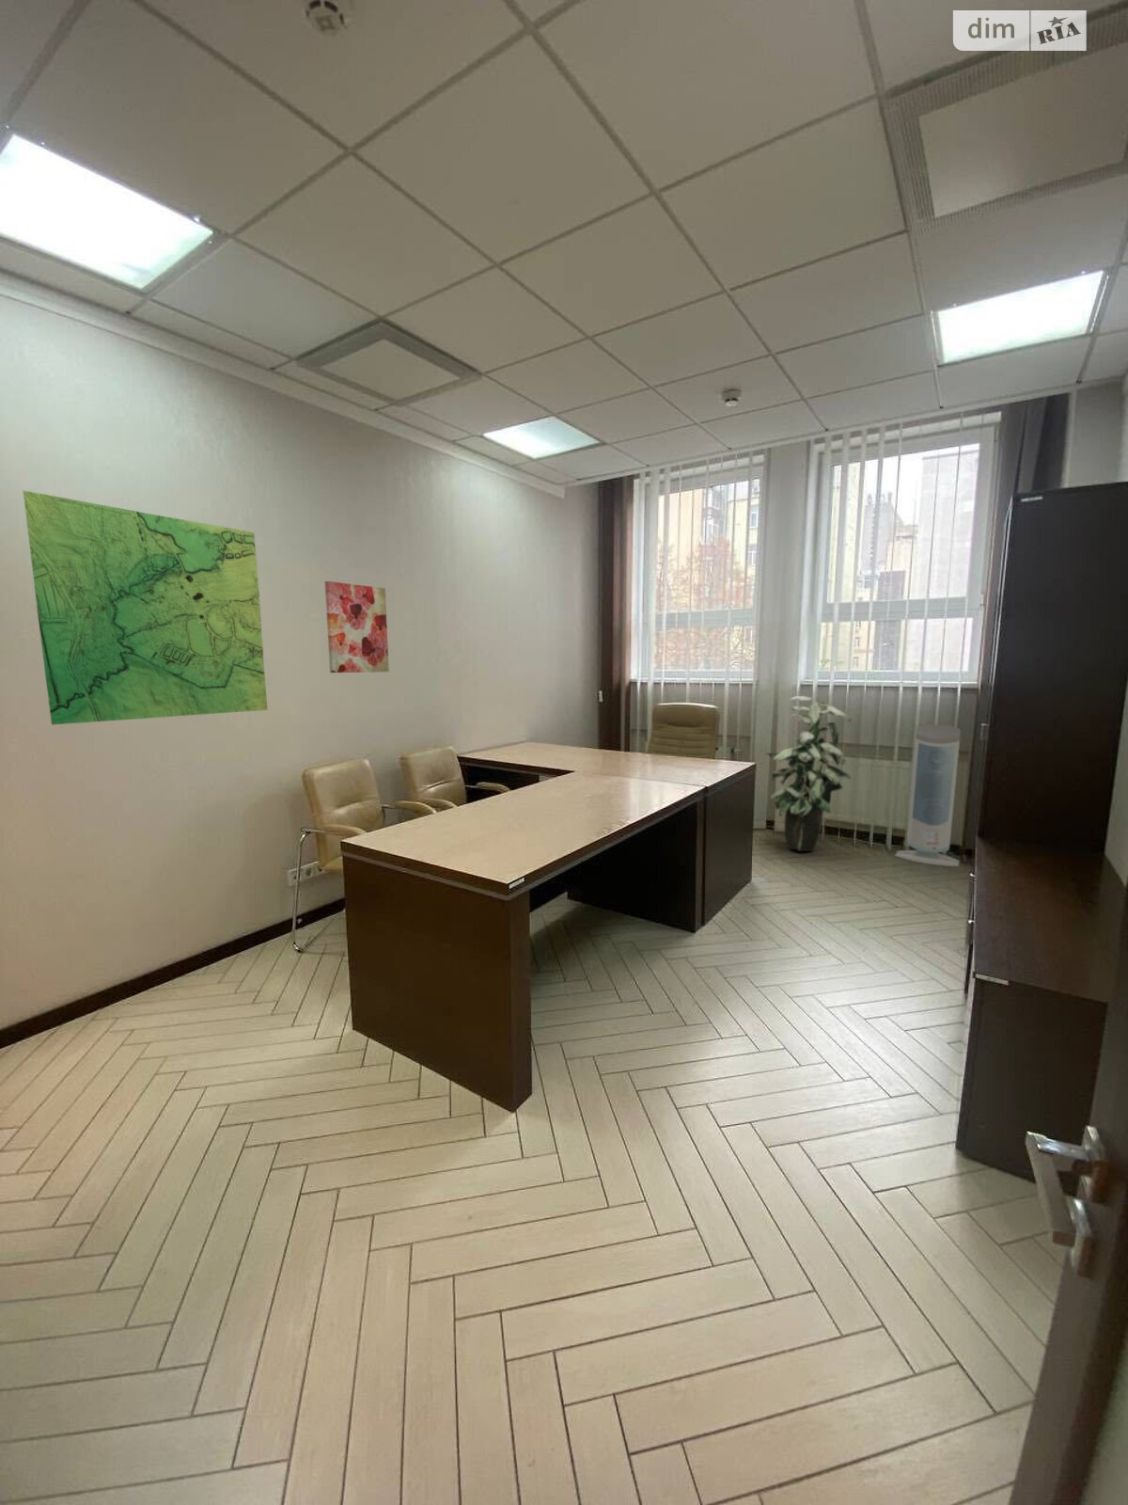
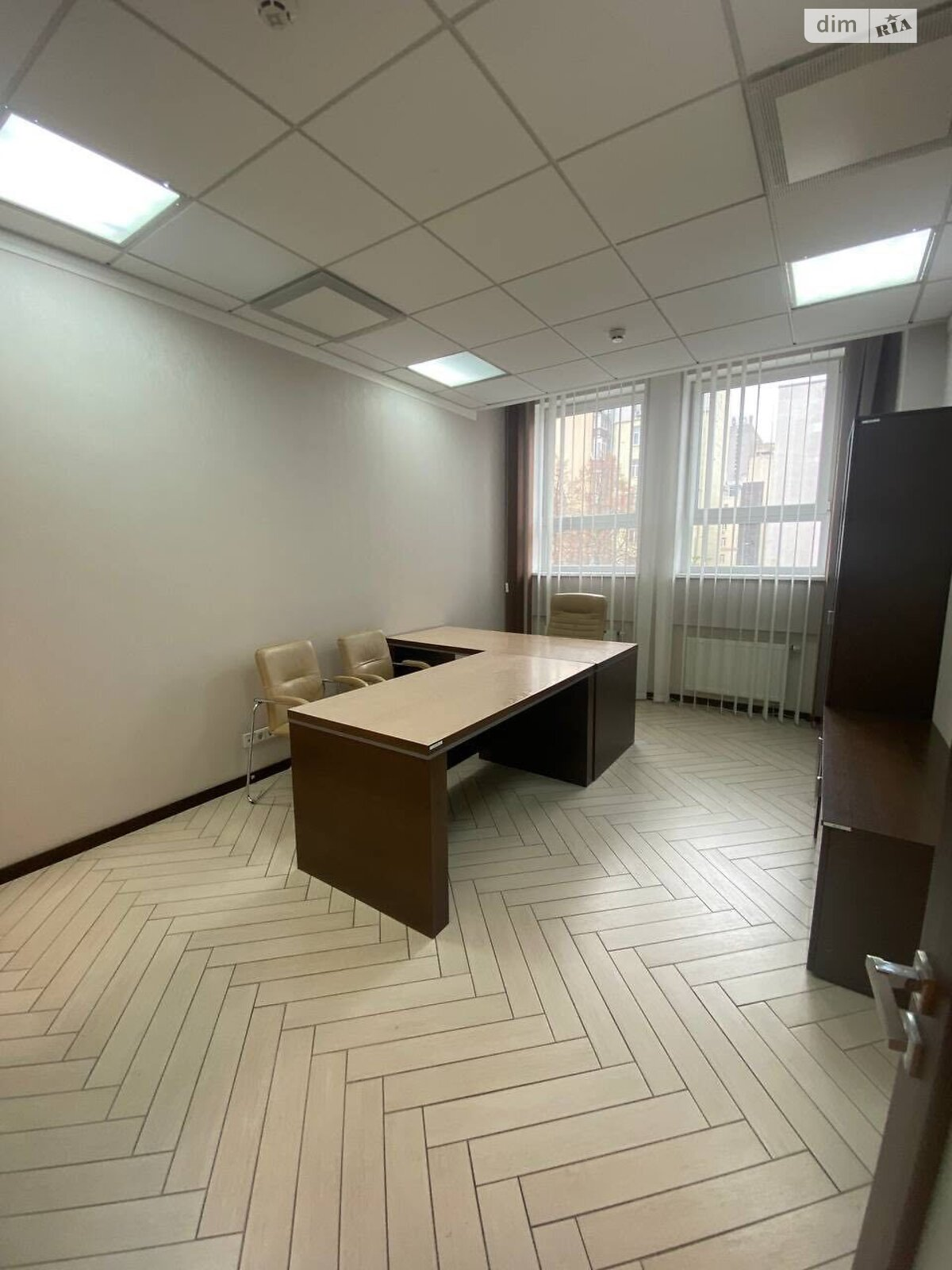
- map [23,491,269,725]
- air purifier [893,723,962,867]
- wall art [325,581,390,673]
- indoor plant [764,696,852,852]
